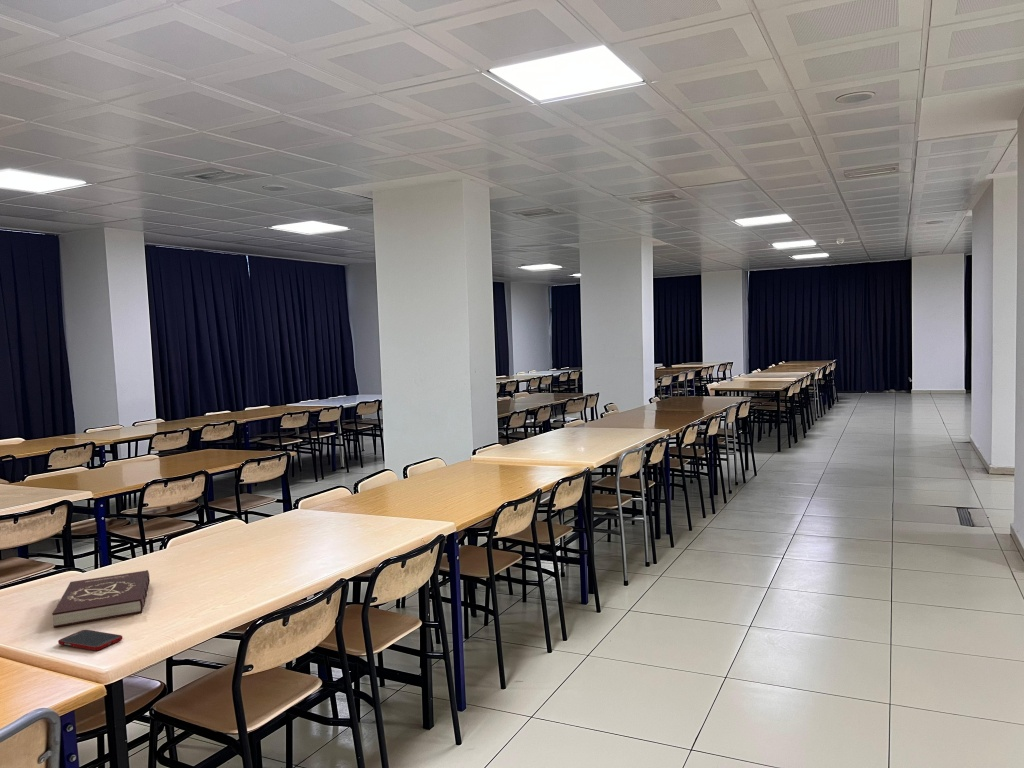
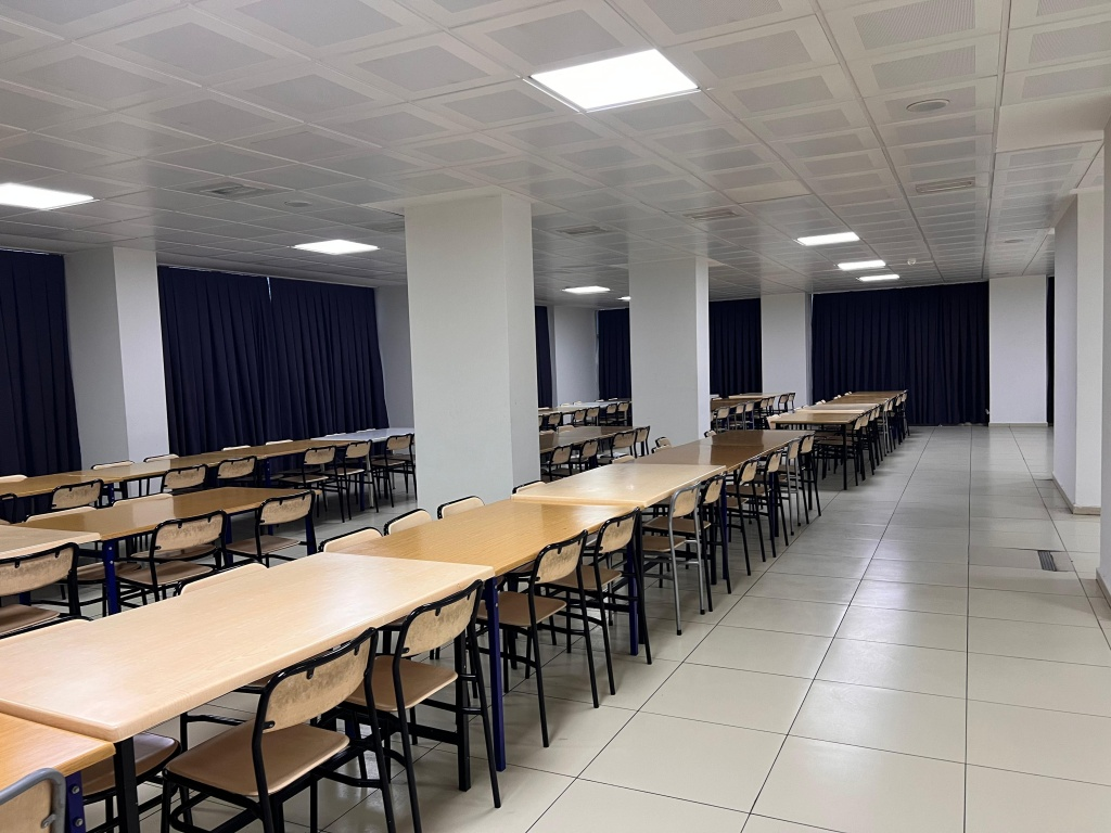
- book [52,569,151,628]
- cell phone [57,629,124,651]
